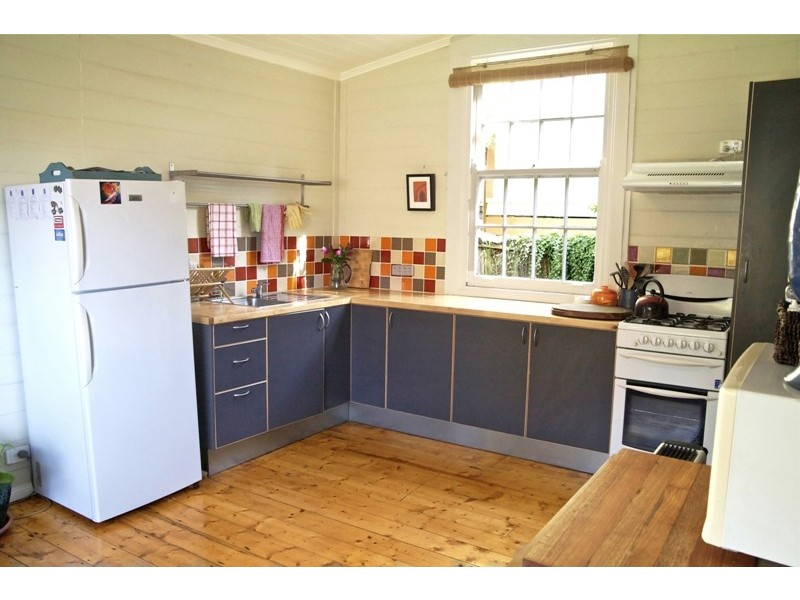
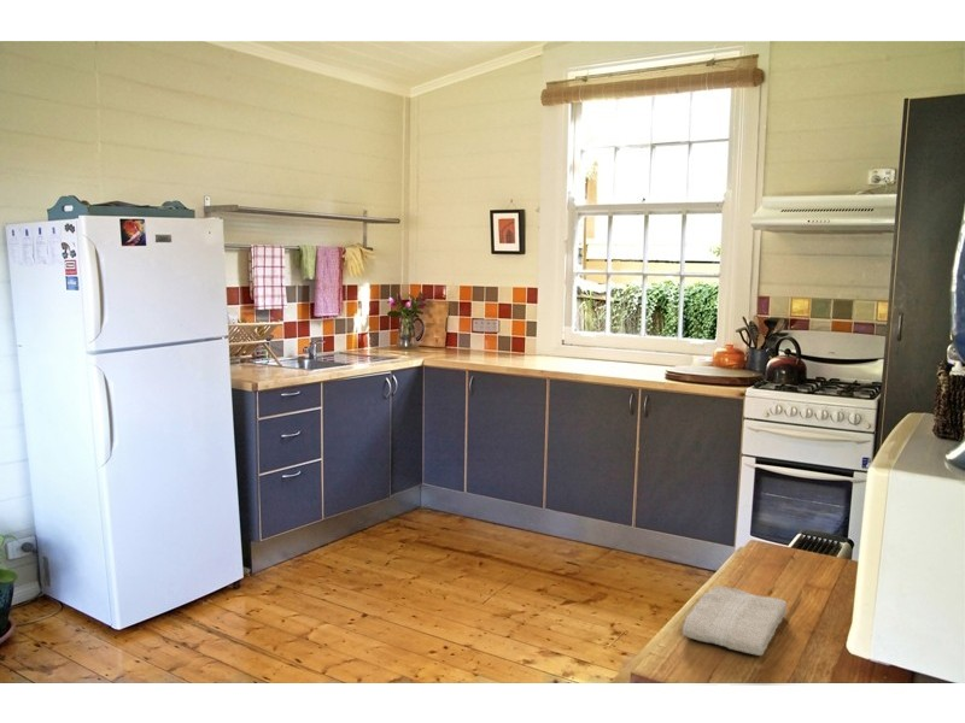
+ washcloth [682,584,788,657]
